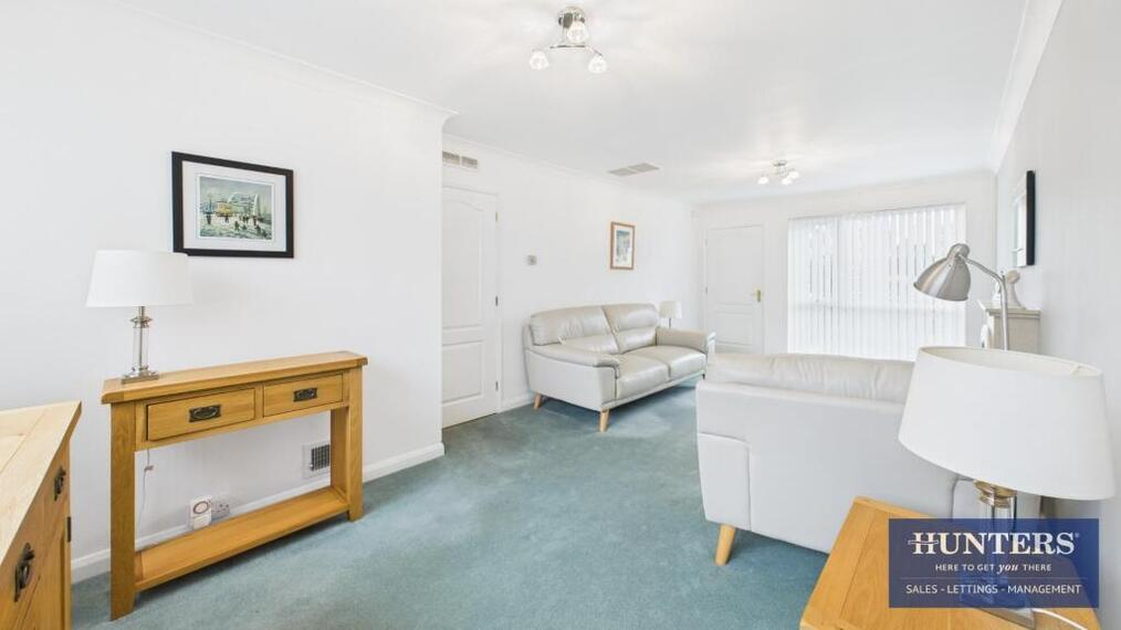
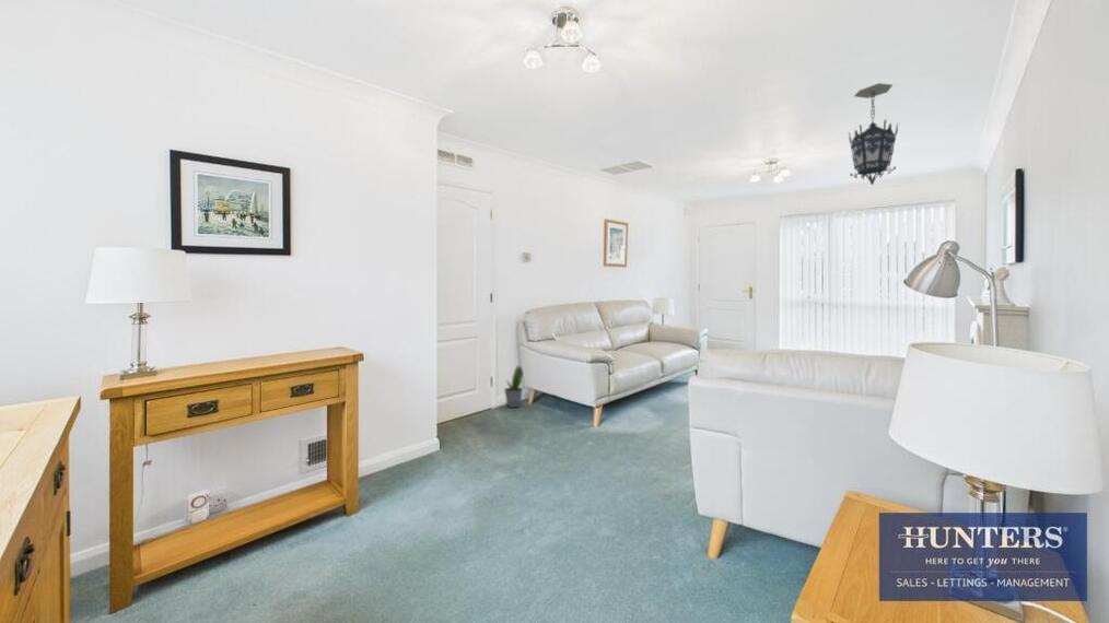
+ potted plant [503,364,524,409]
+ hanging lantern [848,82,899,186]
